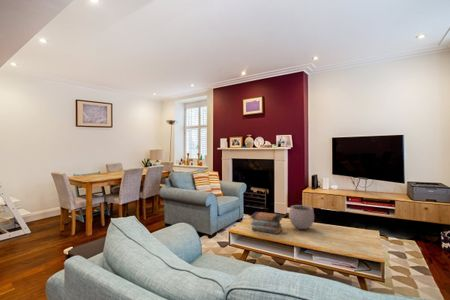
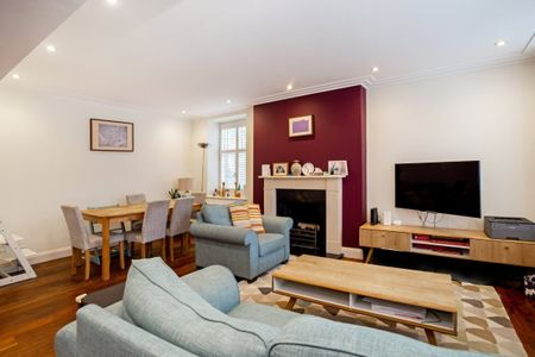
- book stack [250,211,283,235]
- plant pot [288,199,315,230]
